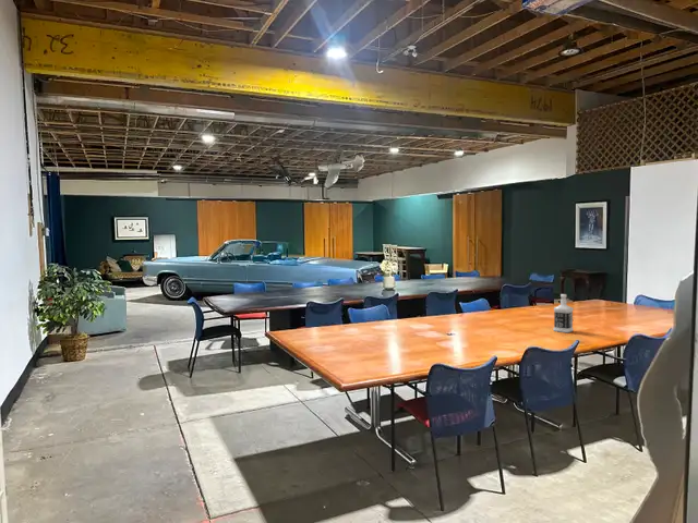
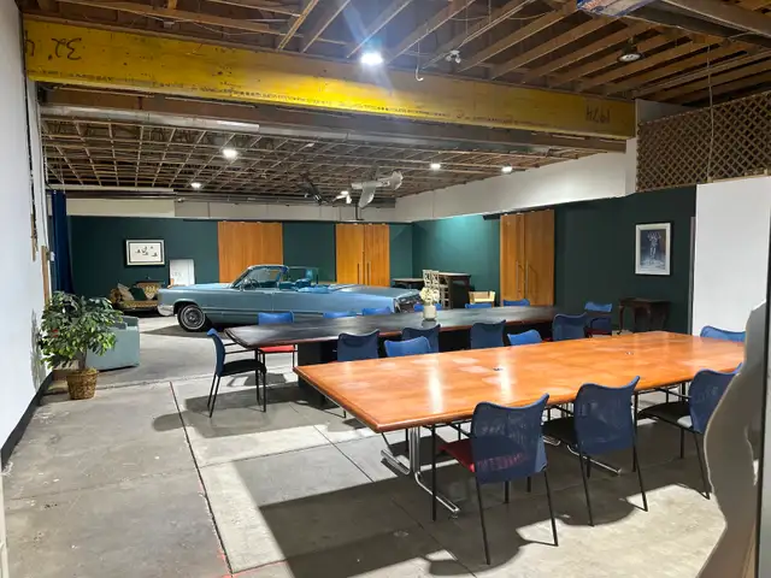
- bottle [553,293,575,333]
